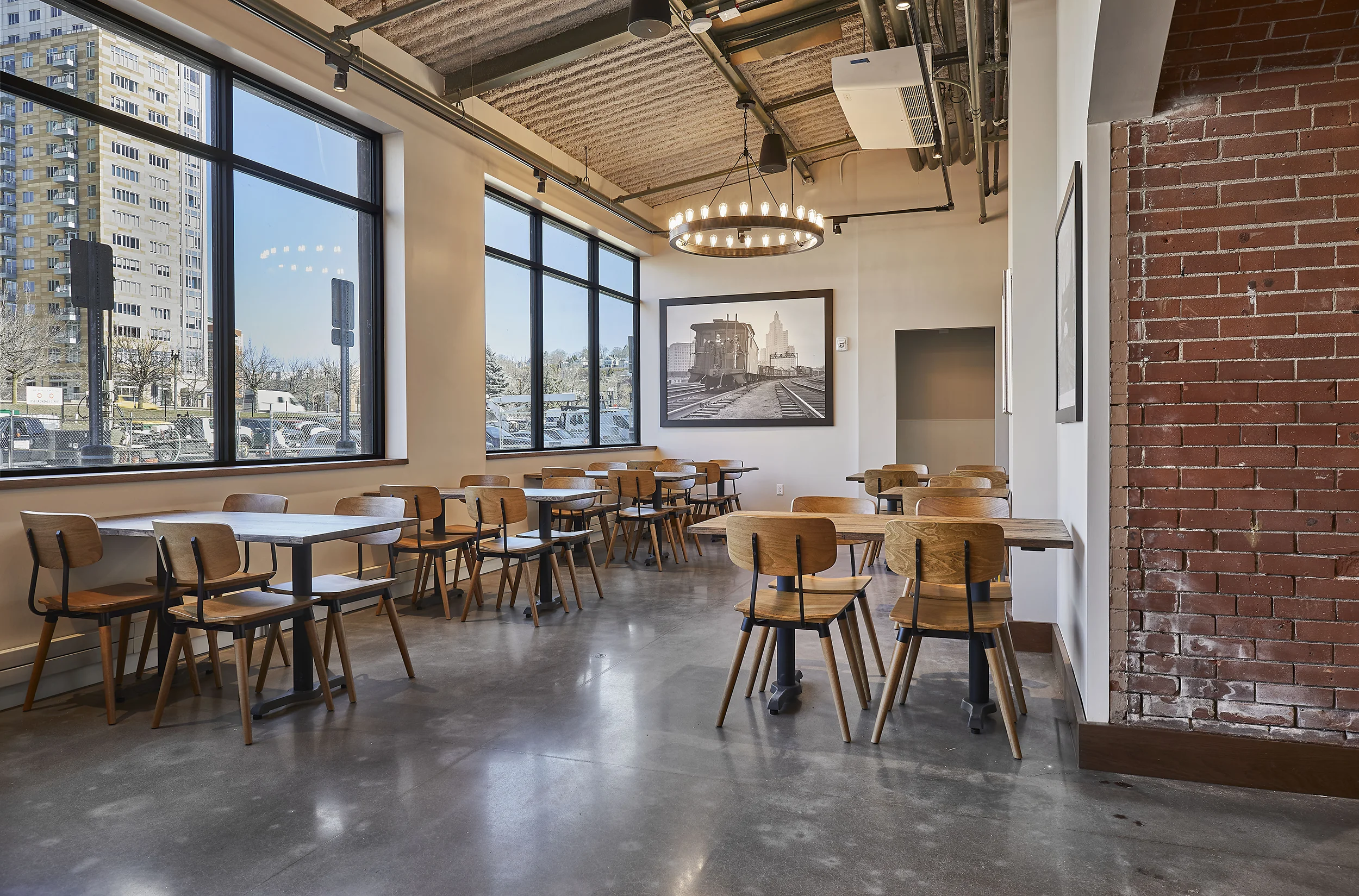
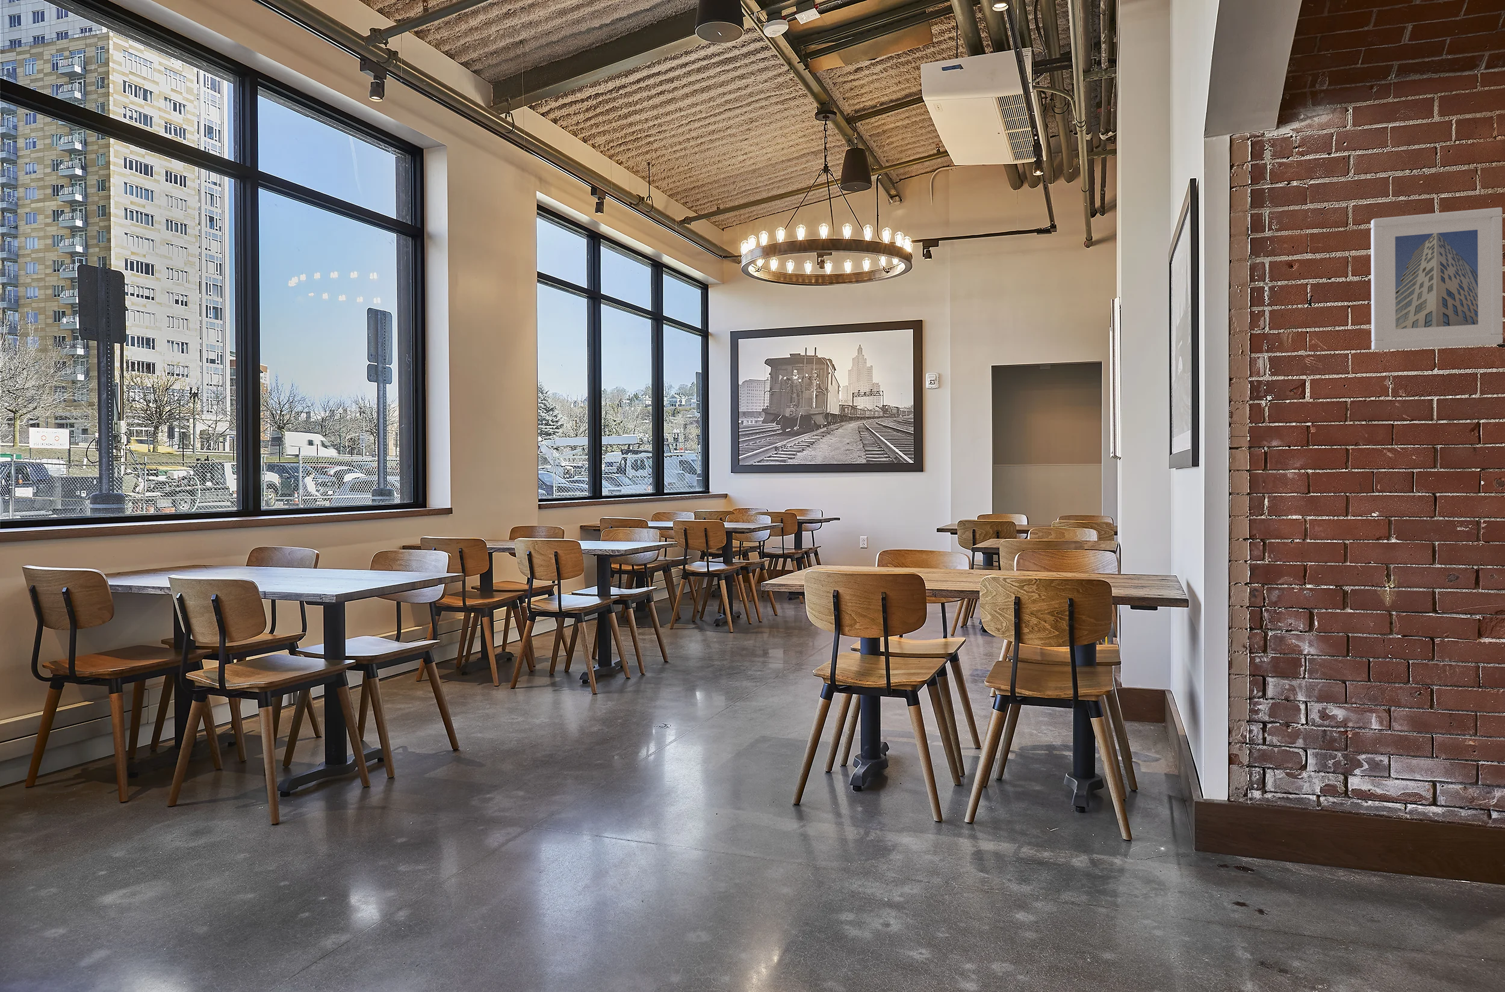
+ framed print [1370,207,1503,351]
